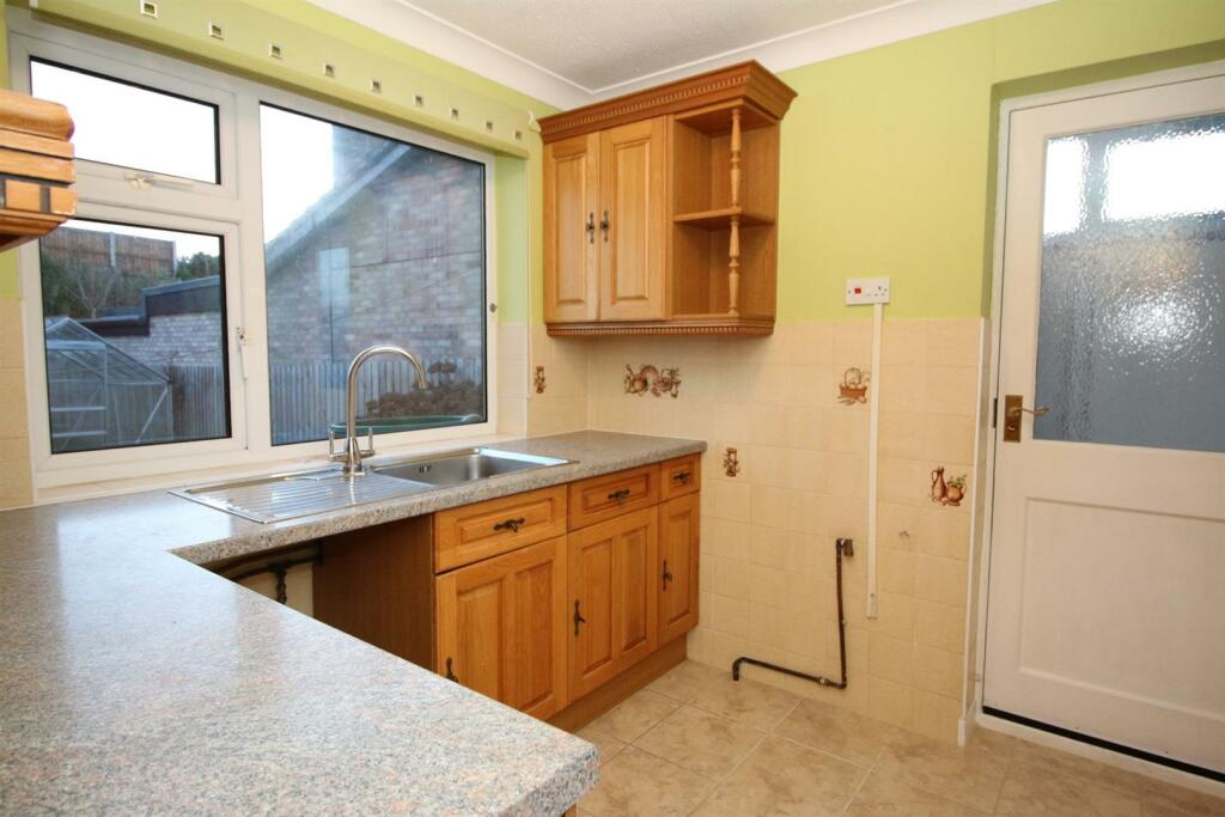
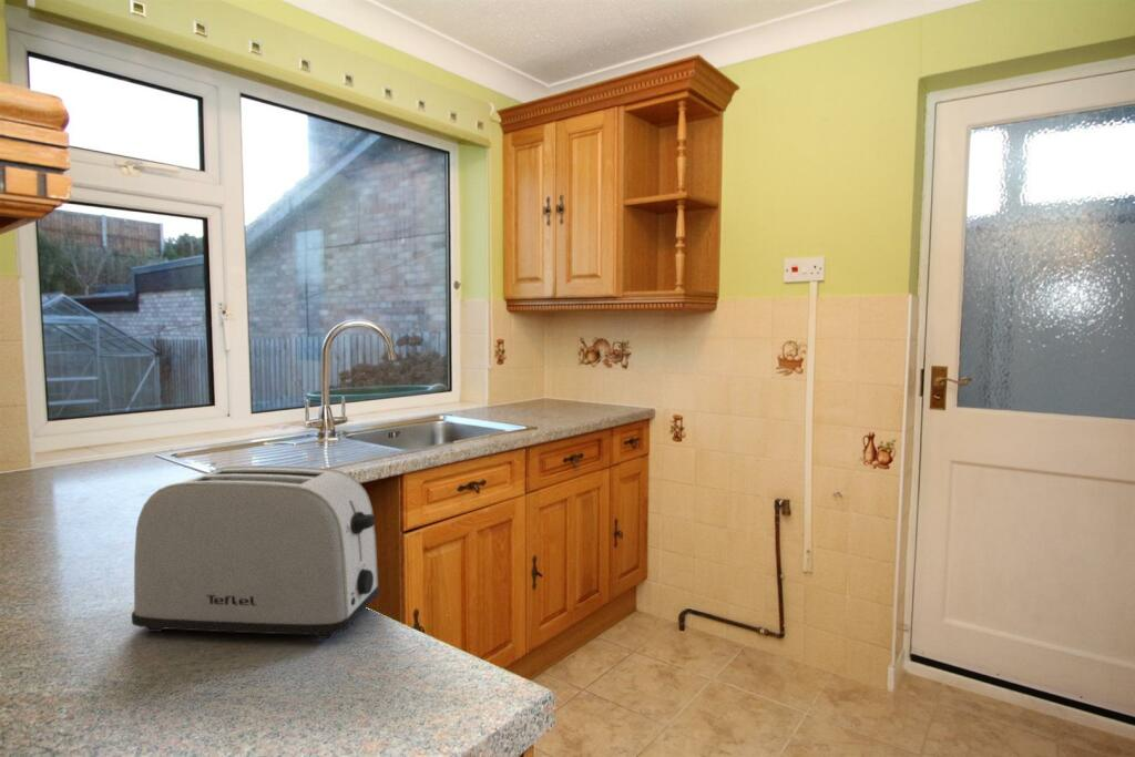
+ toaster [131,464,380,640]
